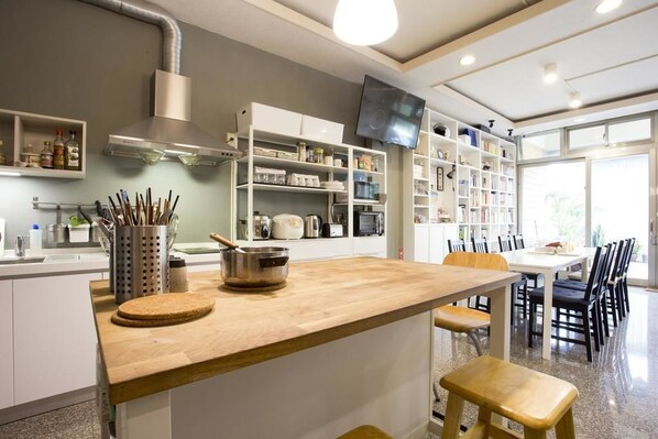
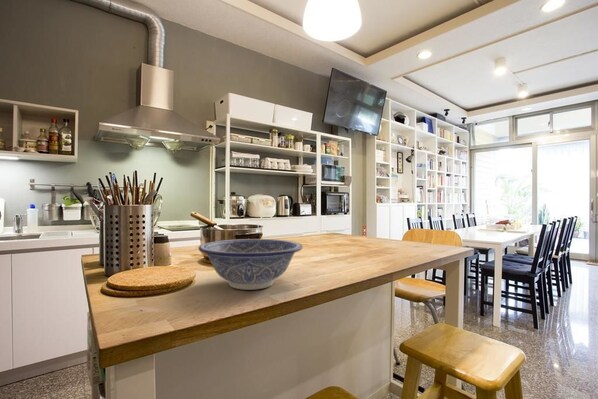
+ decorative bowl [197,238,304,291]
